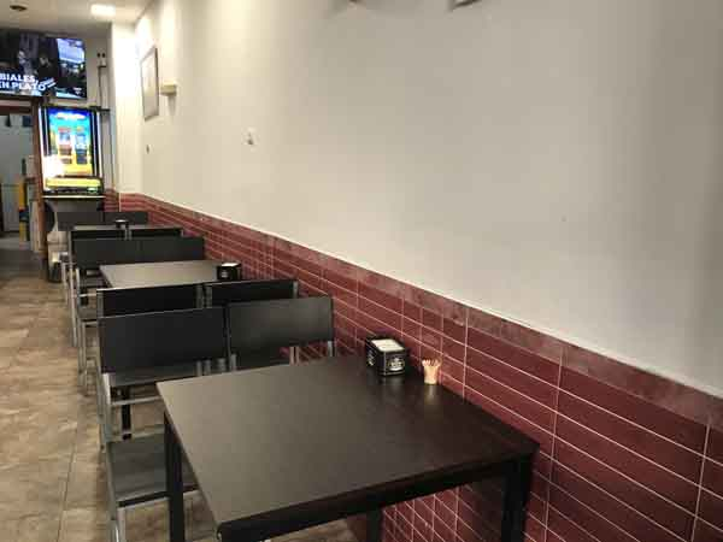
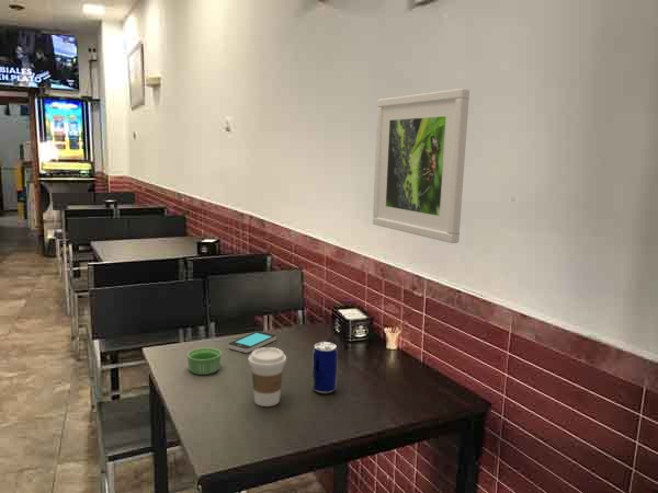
+ ramekin [185,346,223,376]
+ coffee cup [247,346,287,408]
+ smartphone [227,330,277,354]
+ beer can [311,341,339,394]
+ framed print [372,88,470,244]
